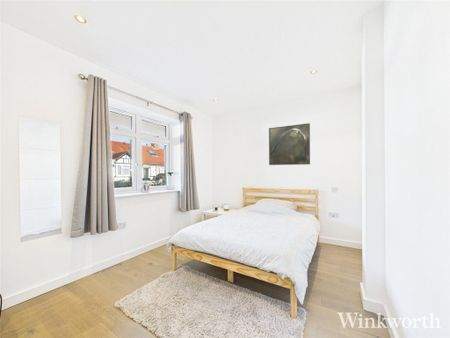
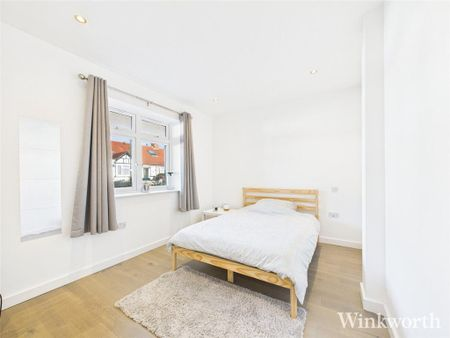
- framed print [268,122,311,166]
